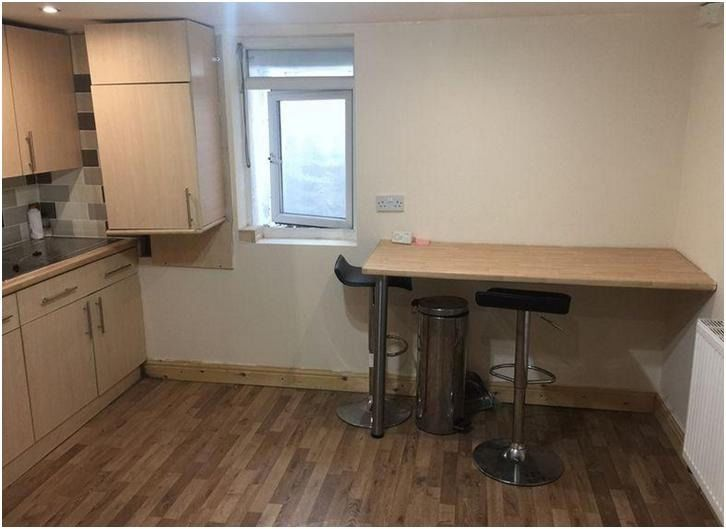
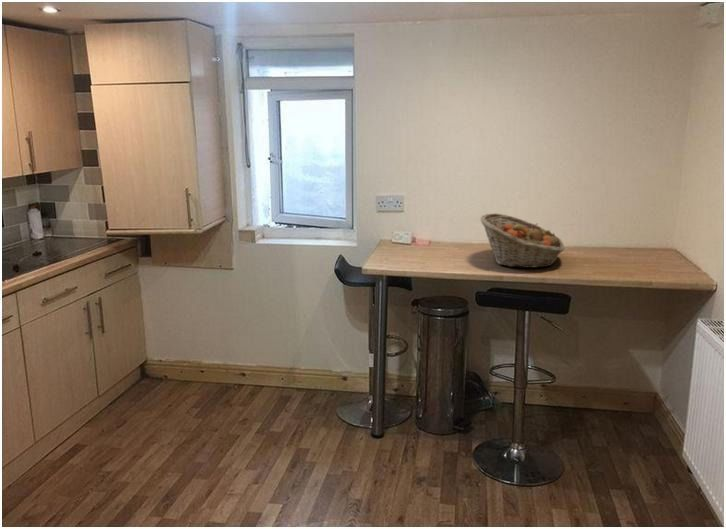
+ fruit basket [479,212,565,269]
